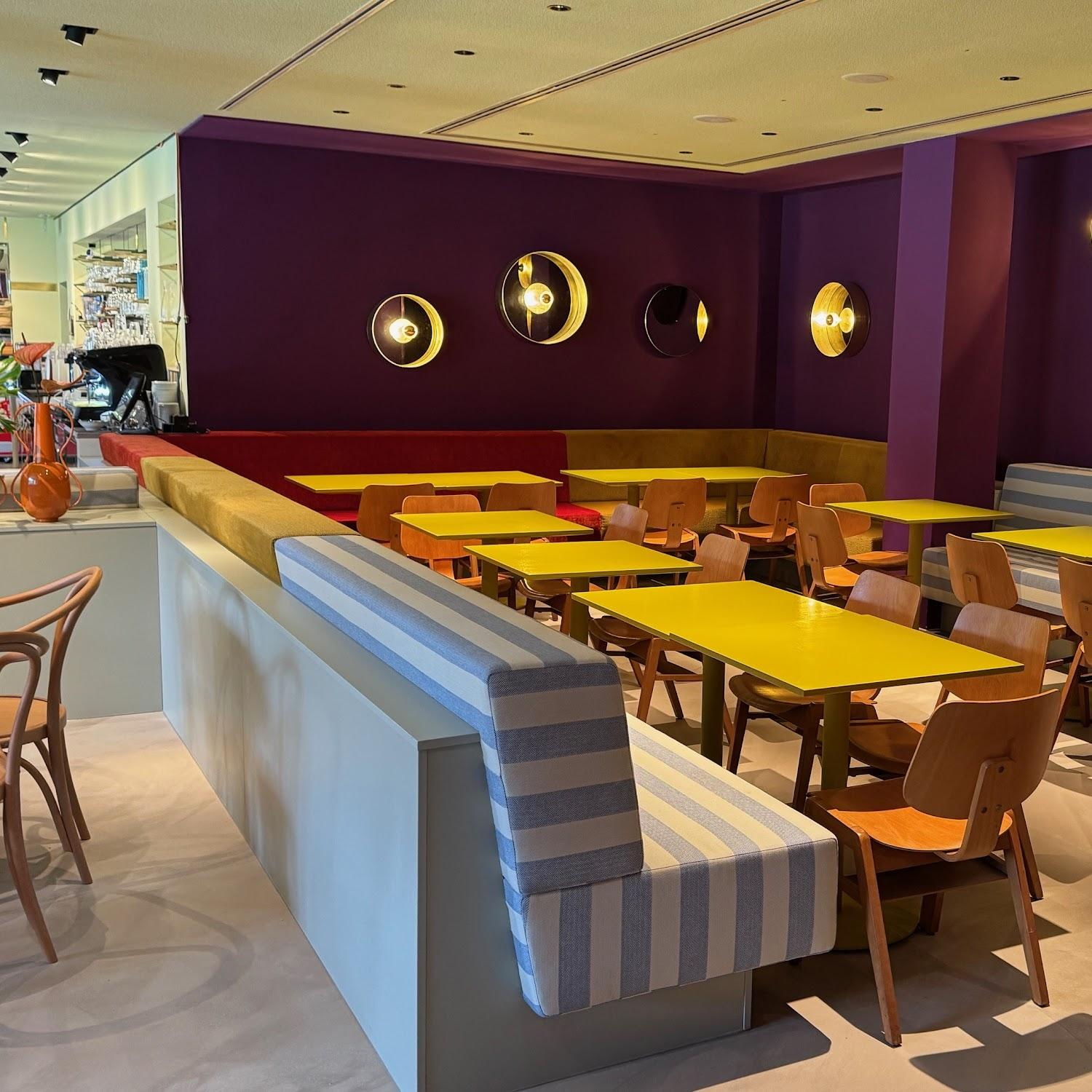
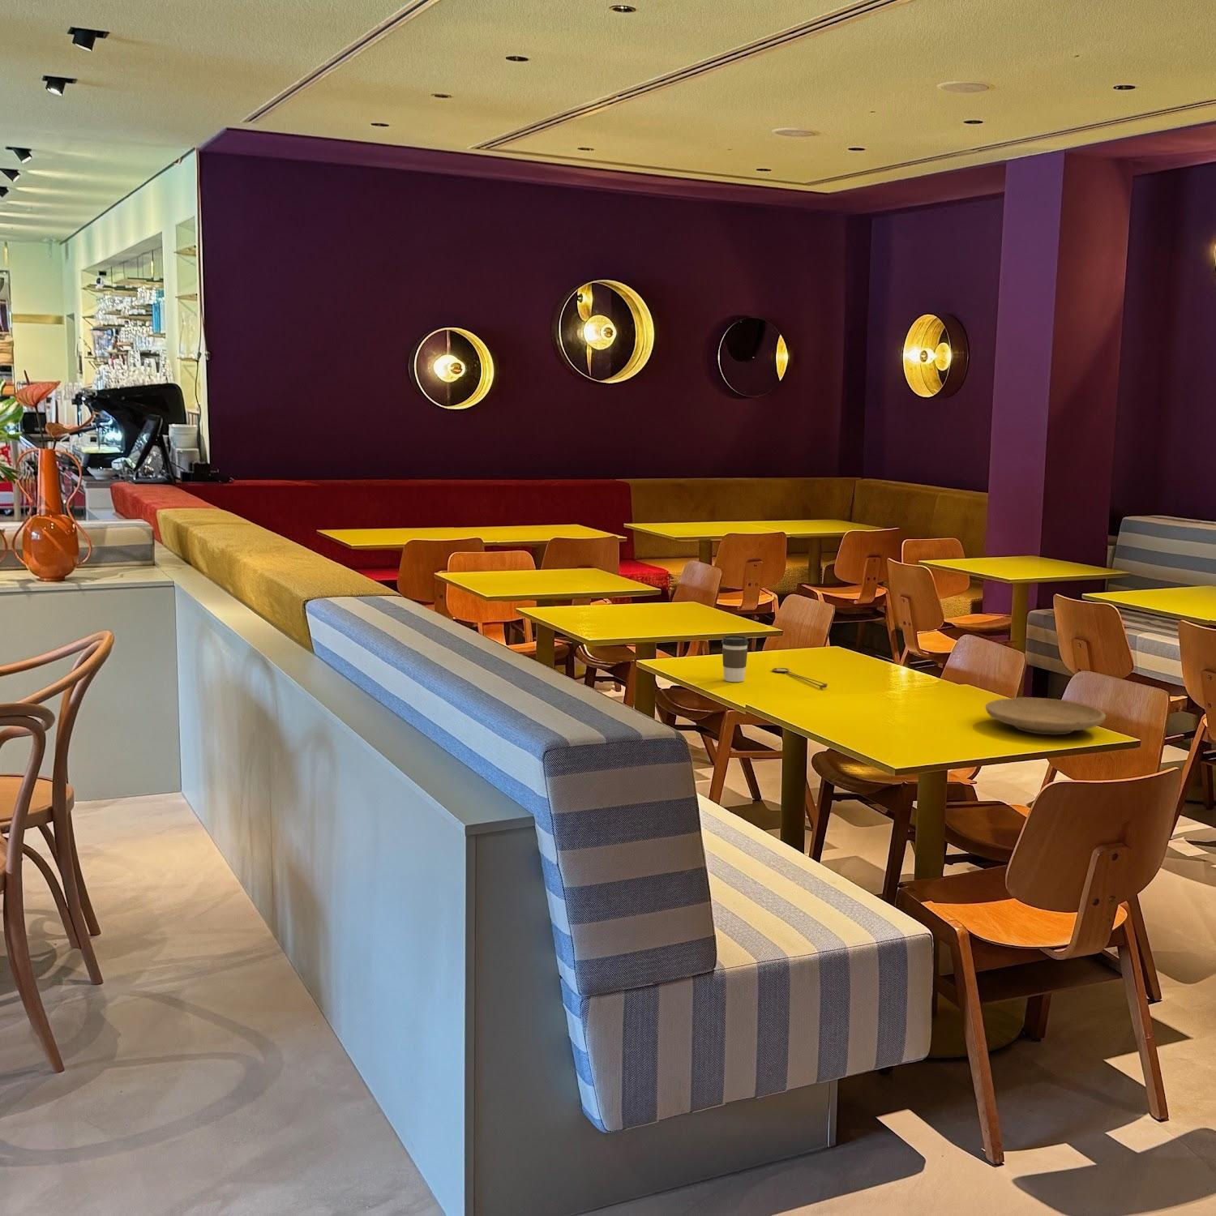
+ plate [984,696,1107,735]
+ coffee cup [720,635,749,683]
+ pendant necklace [772,667,828,689]
